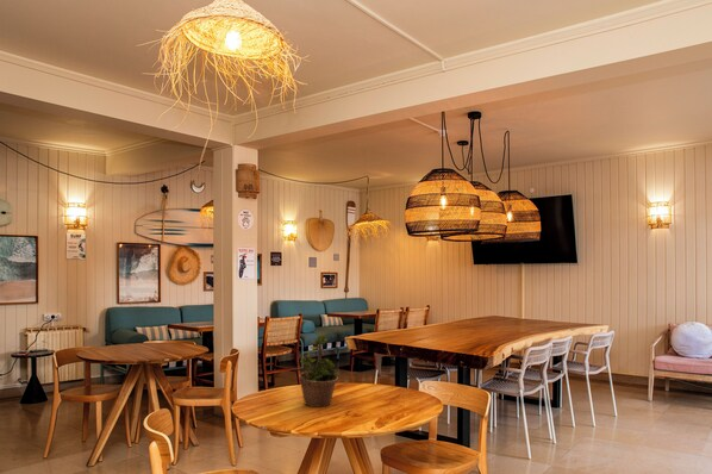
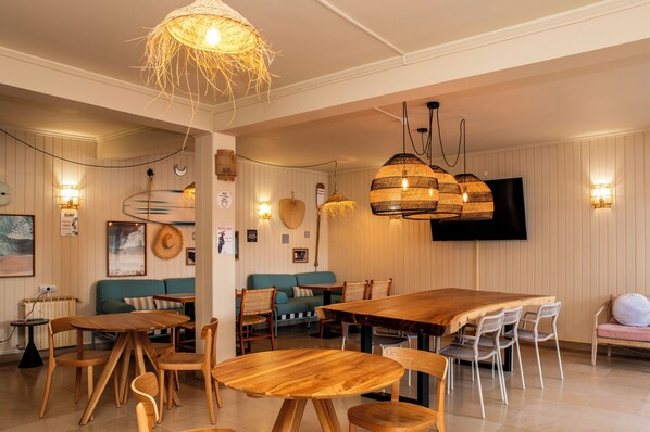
- potted plant [292,328,339,408]
